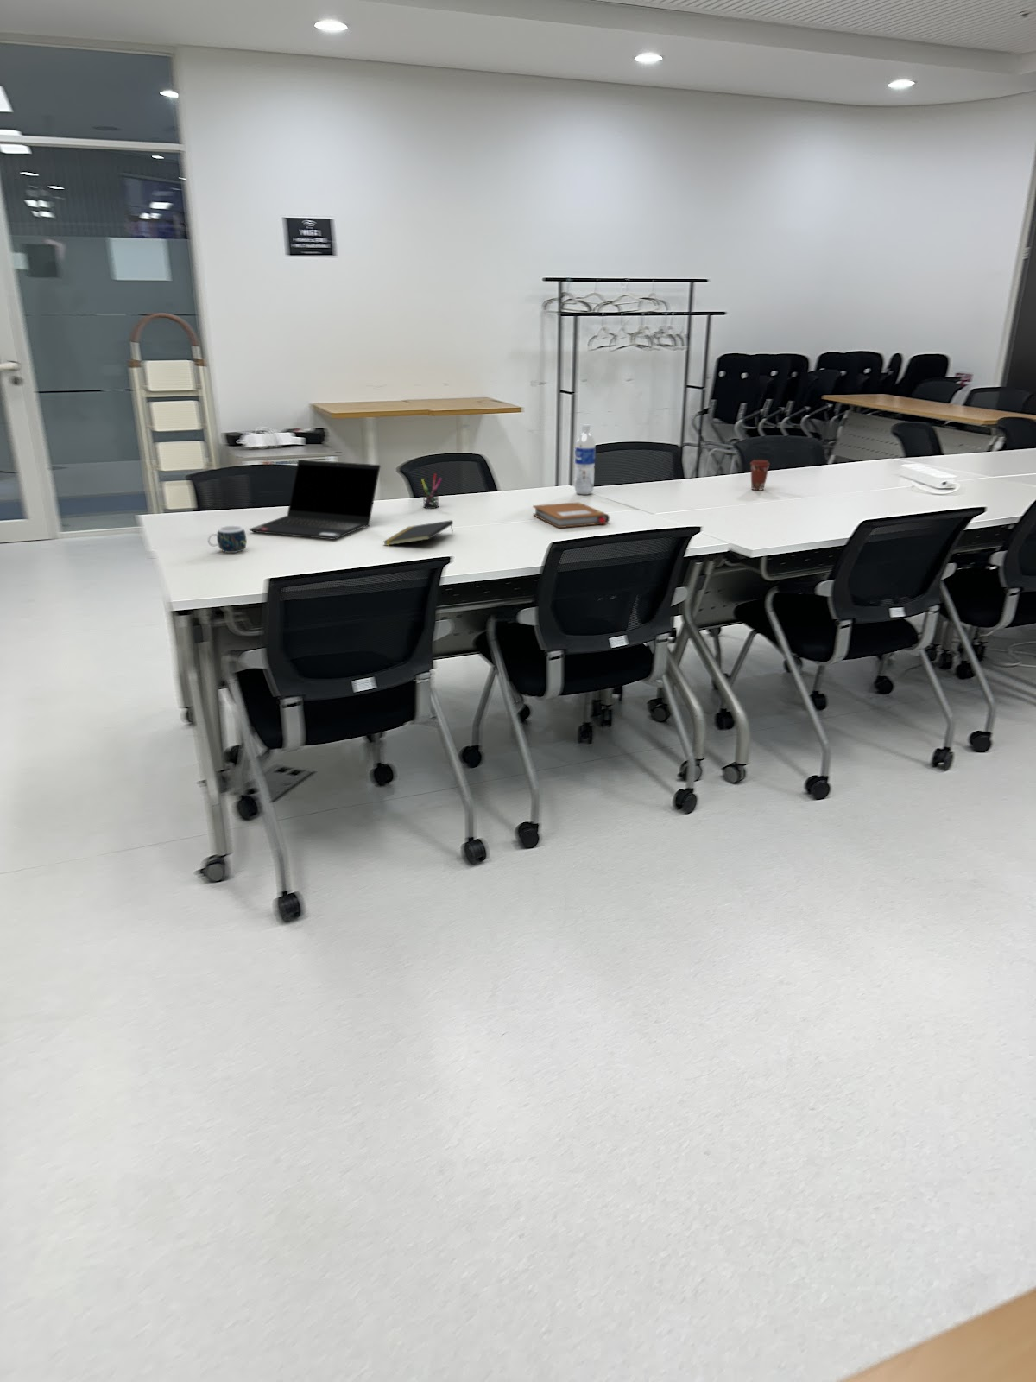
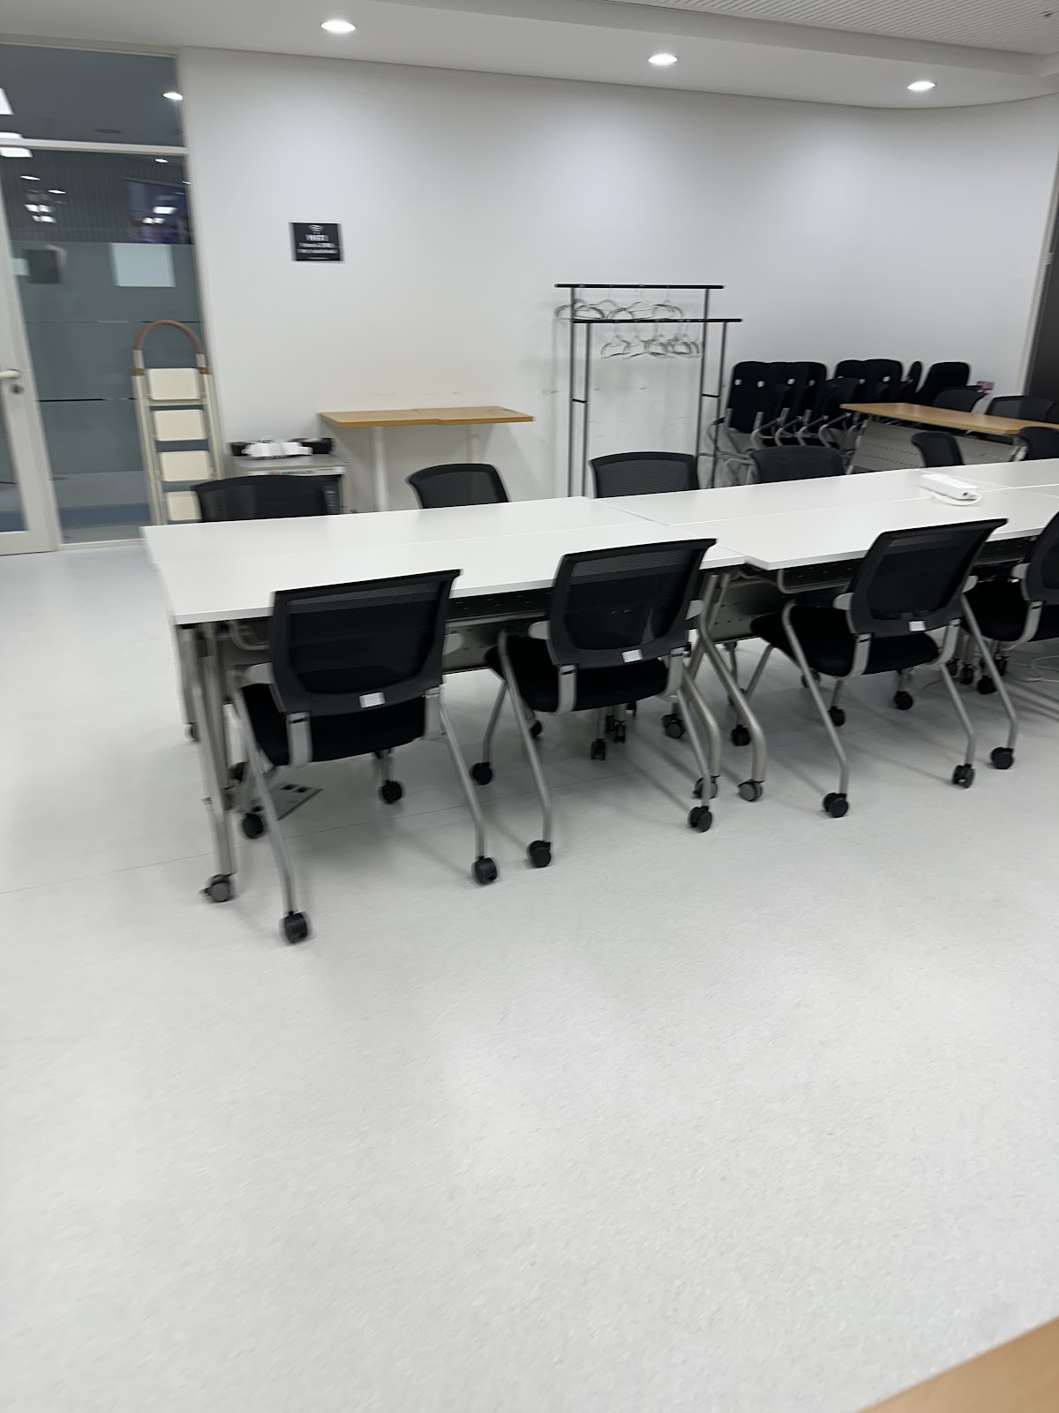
- laptop computer [248,458,382,541]
- notebook [532,501,610,529]
- water bottle [575,424,596,496]
- pen holder [420,473,443,509]
- coffee cup [750,458,770,492]
- mug [207,526,248,554]
- notepad [382,519,454,546]
